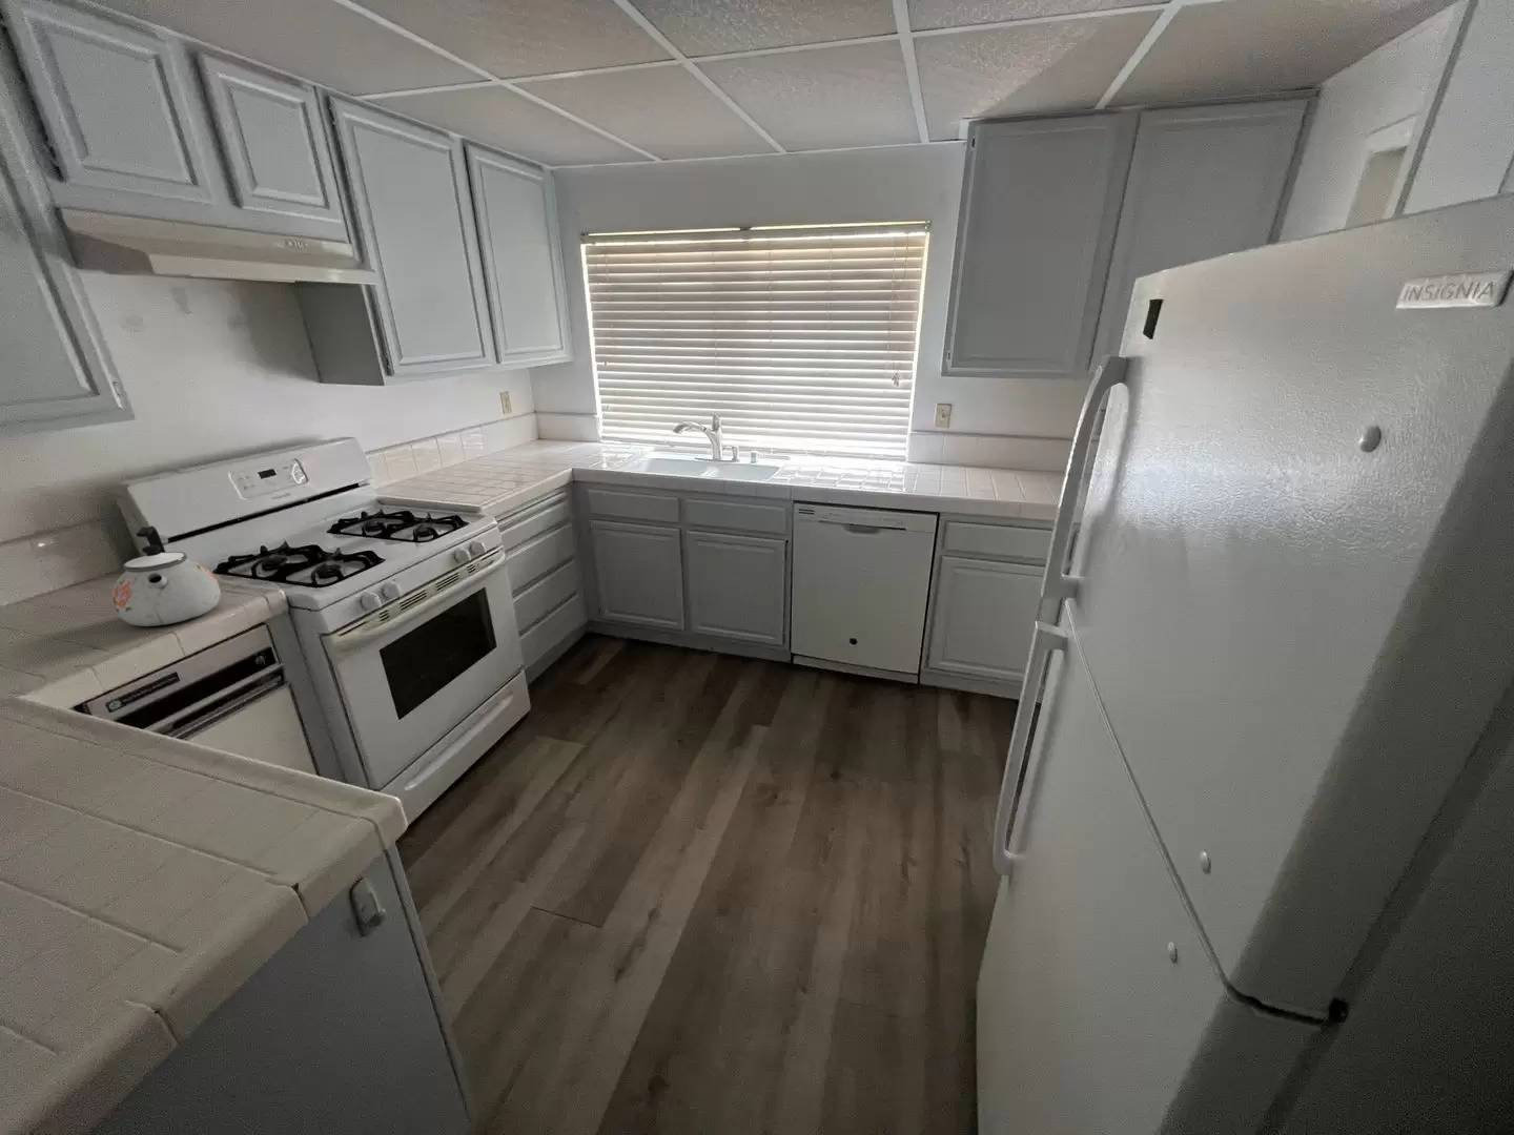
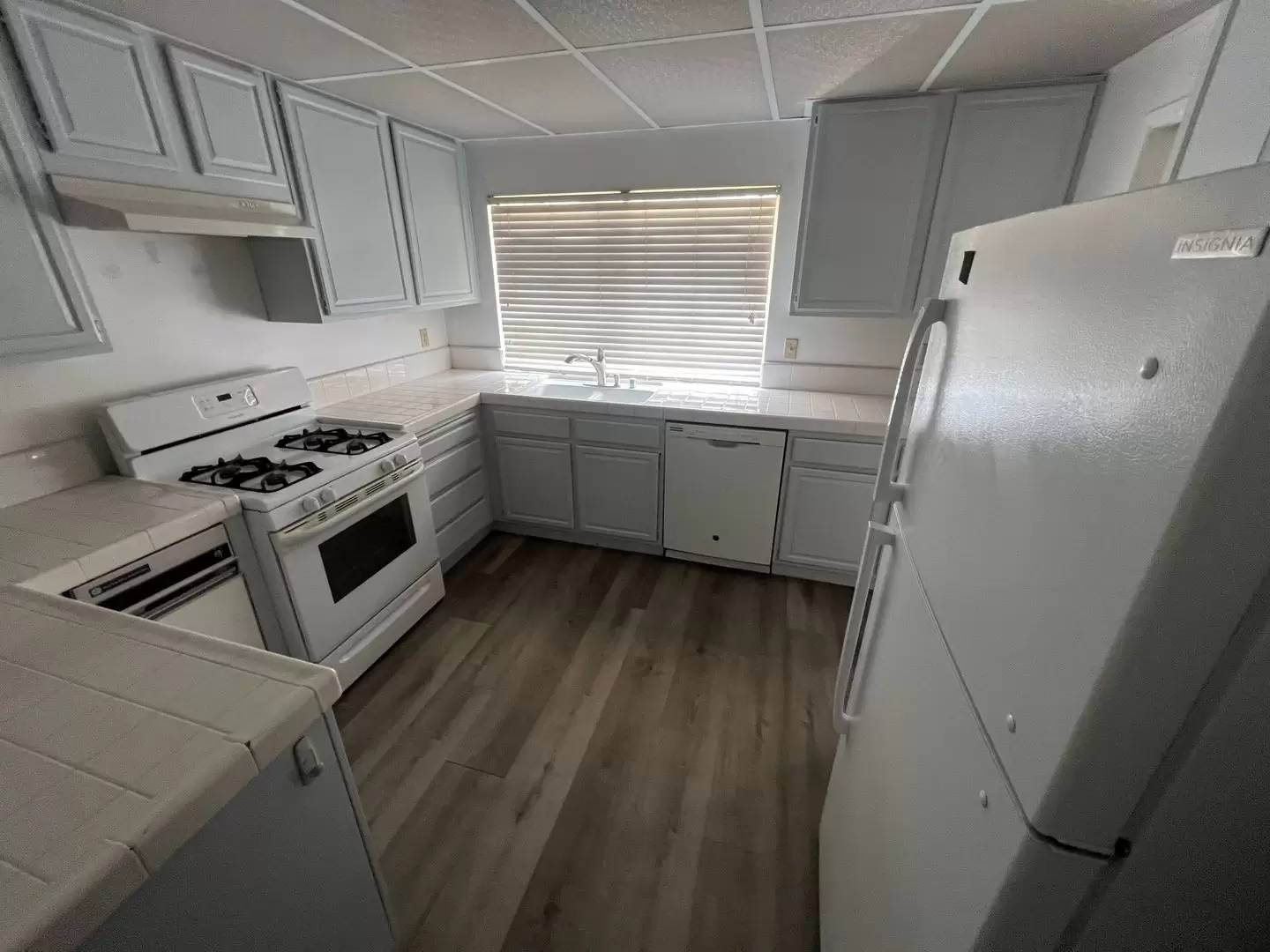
- kettle [111,525,222,627]
